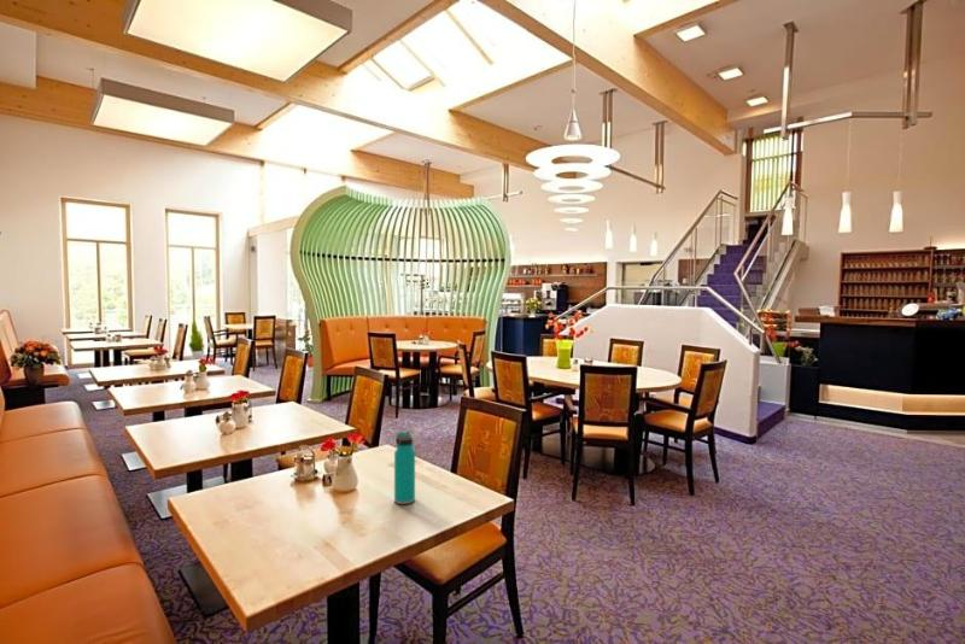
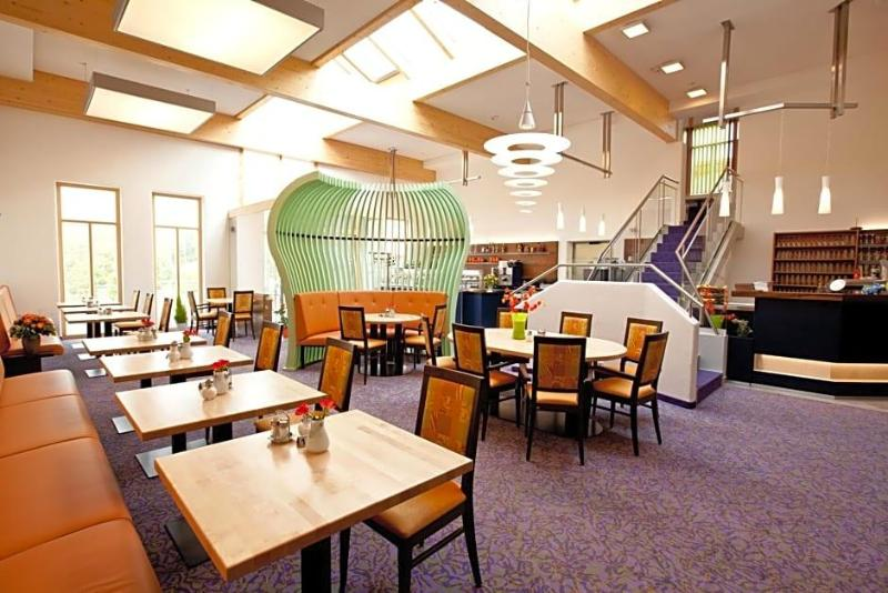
- water bottle [393,431,416,505]
